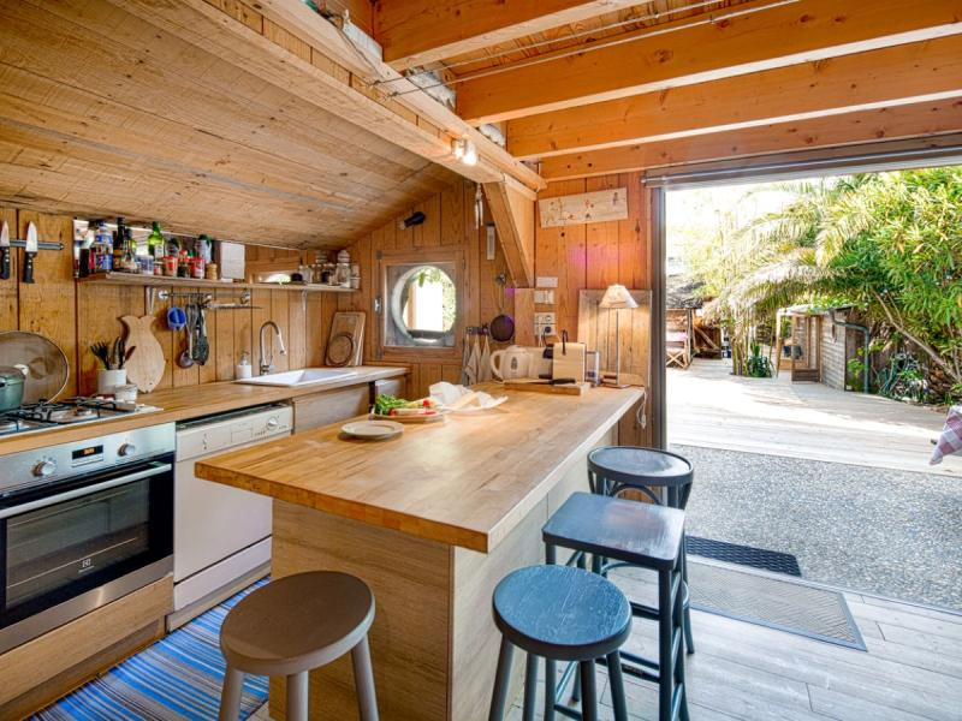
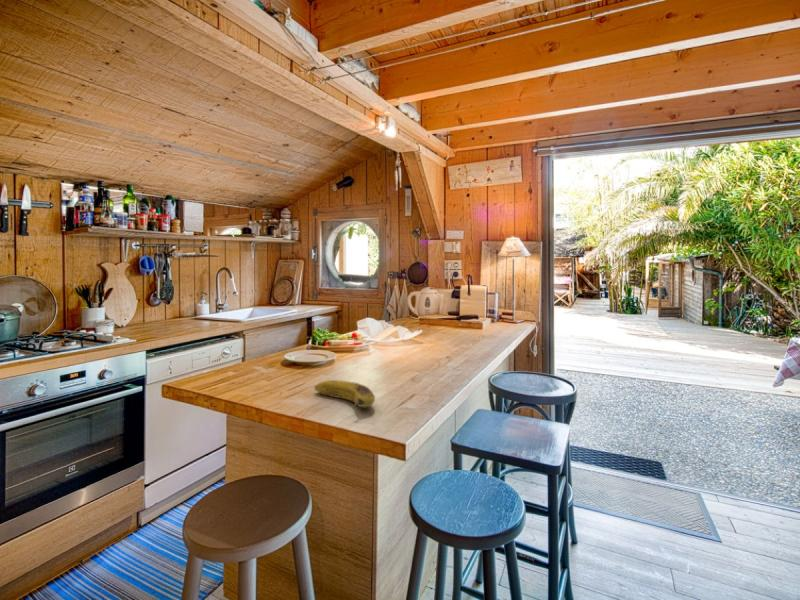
+ fruit [314,379,376,408]
